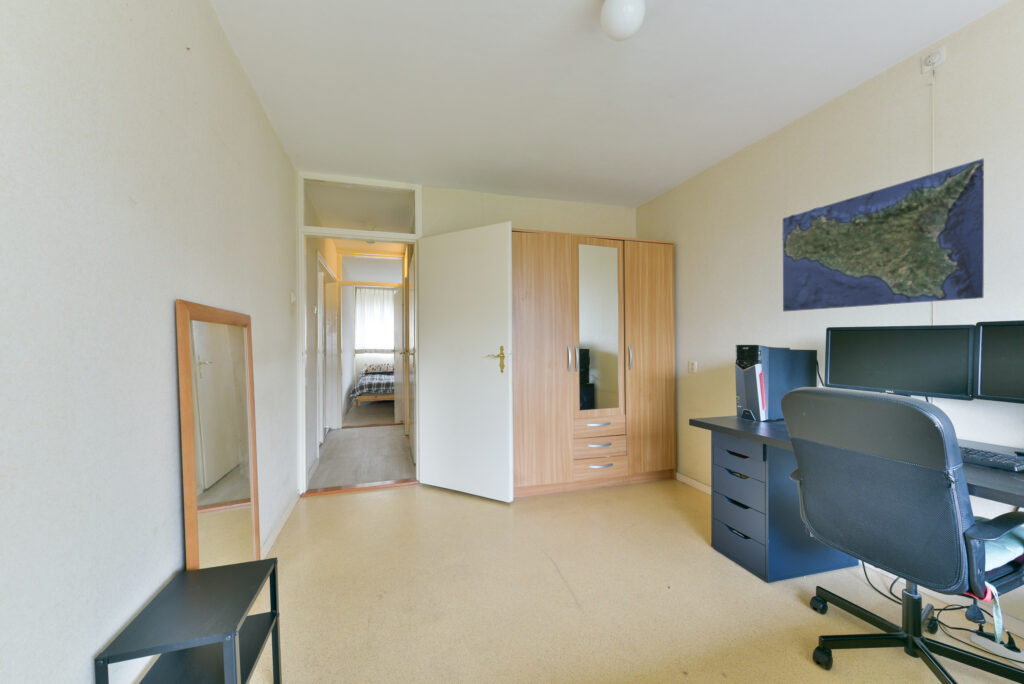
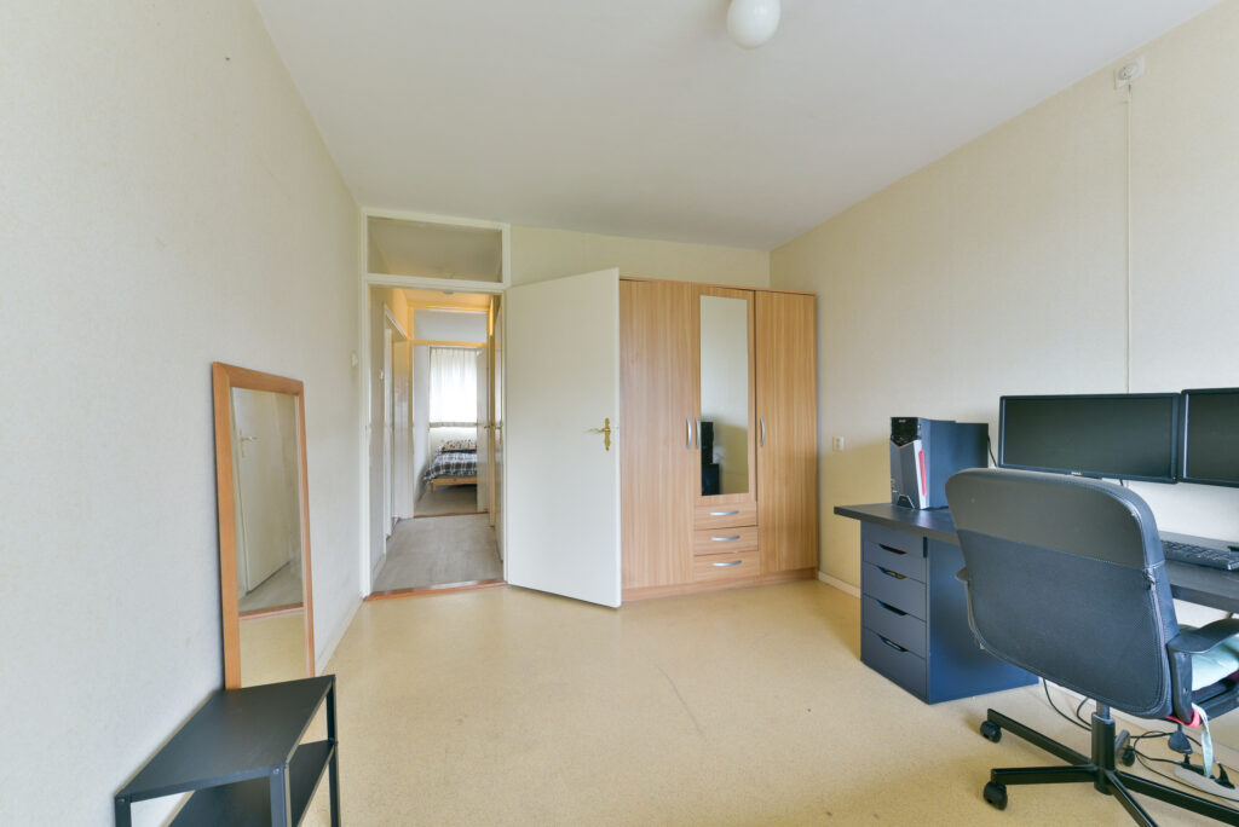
- map [781,157,985,313]
